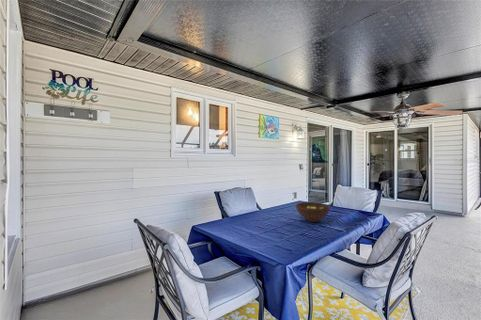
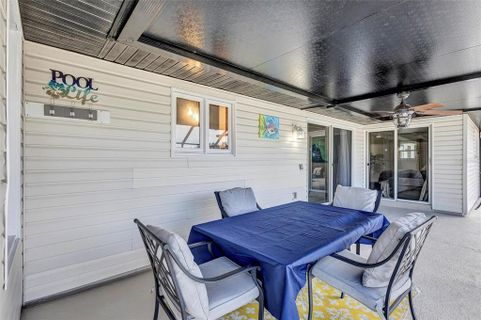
- fruit bowl [295,201,331,223]
